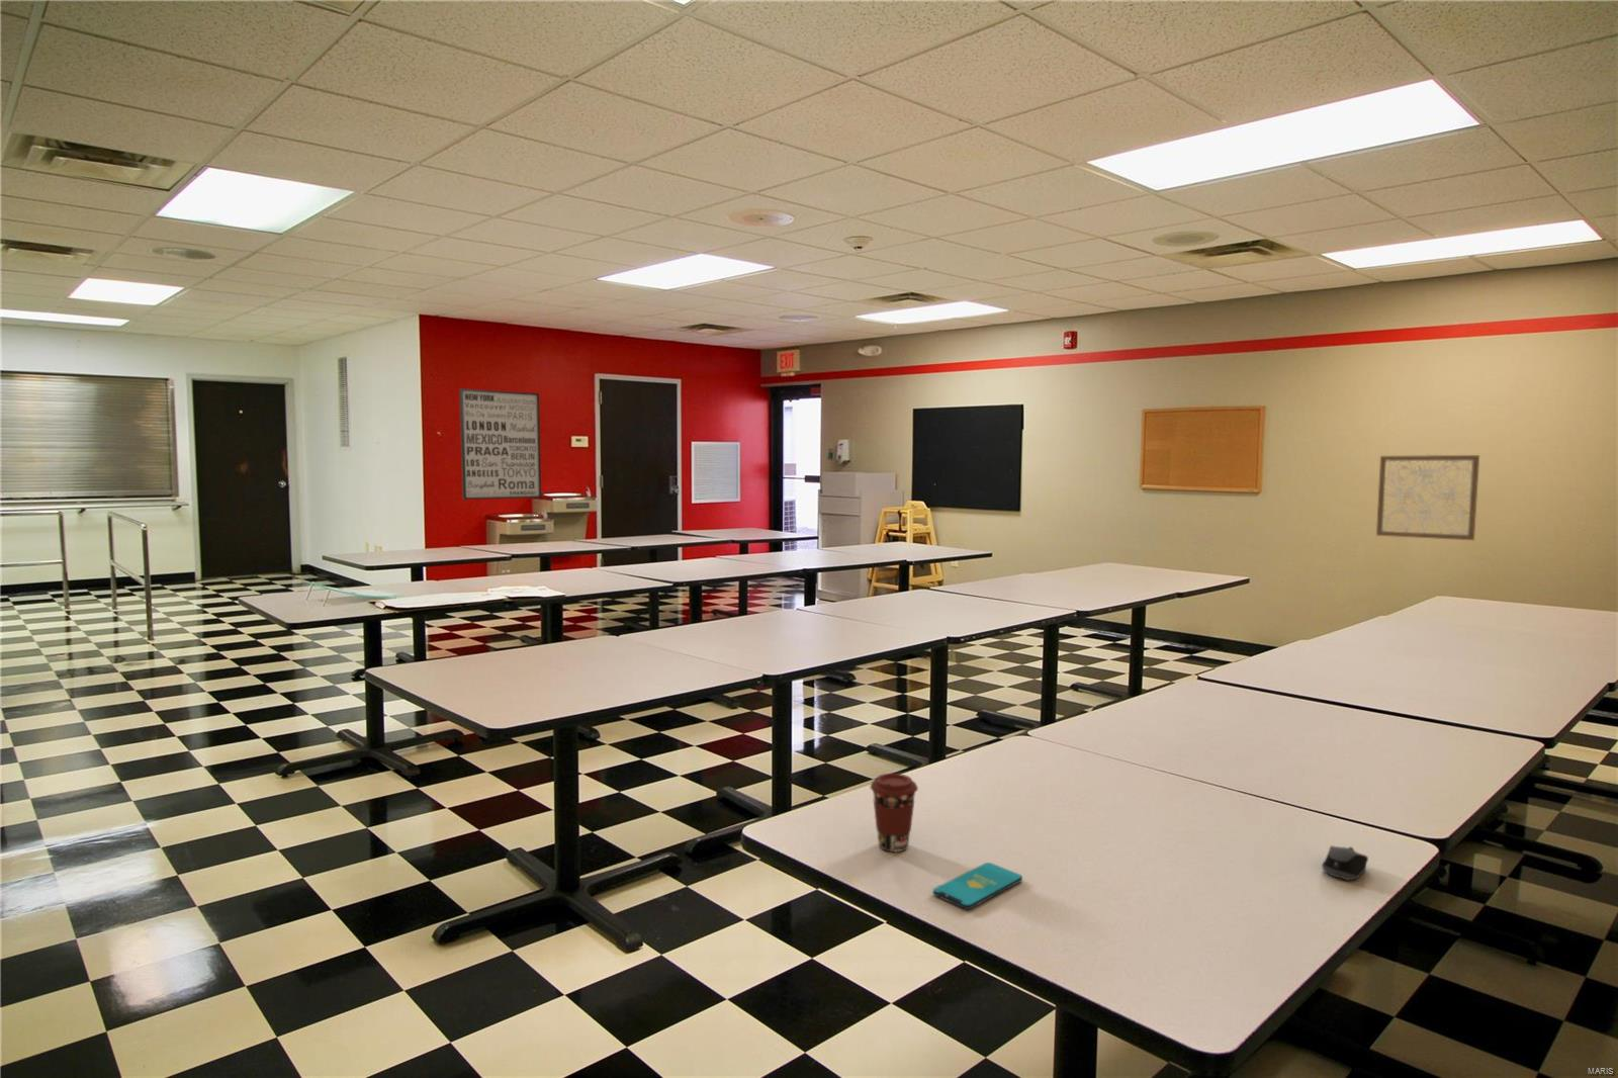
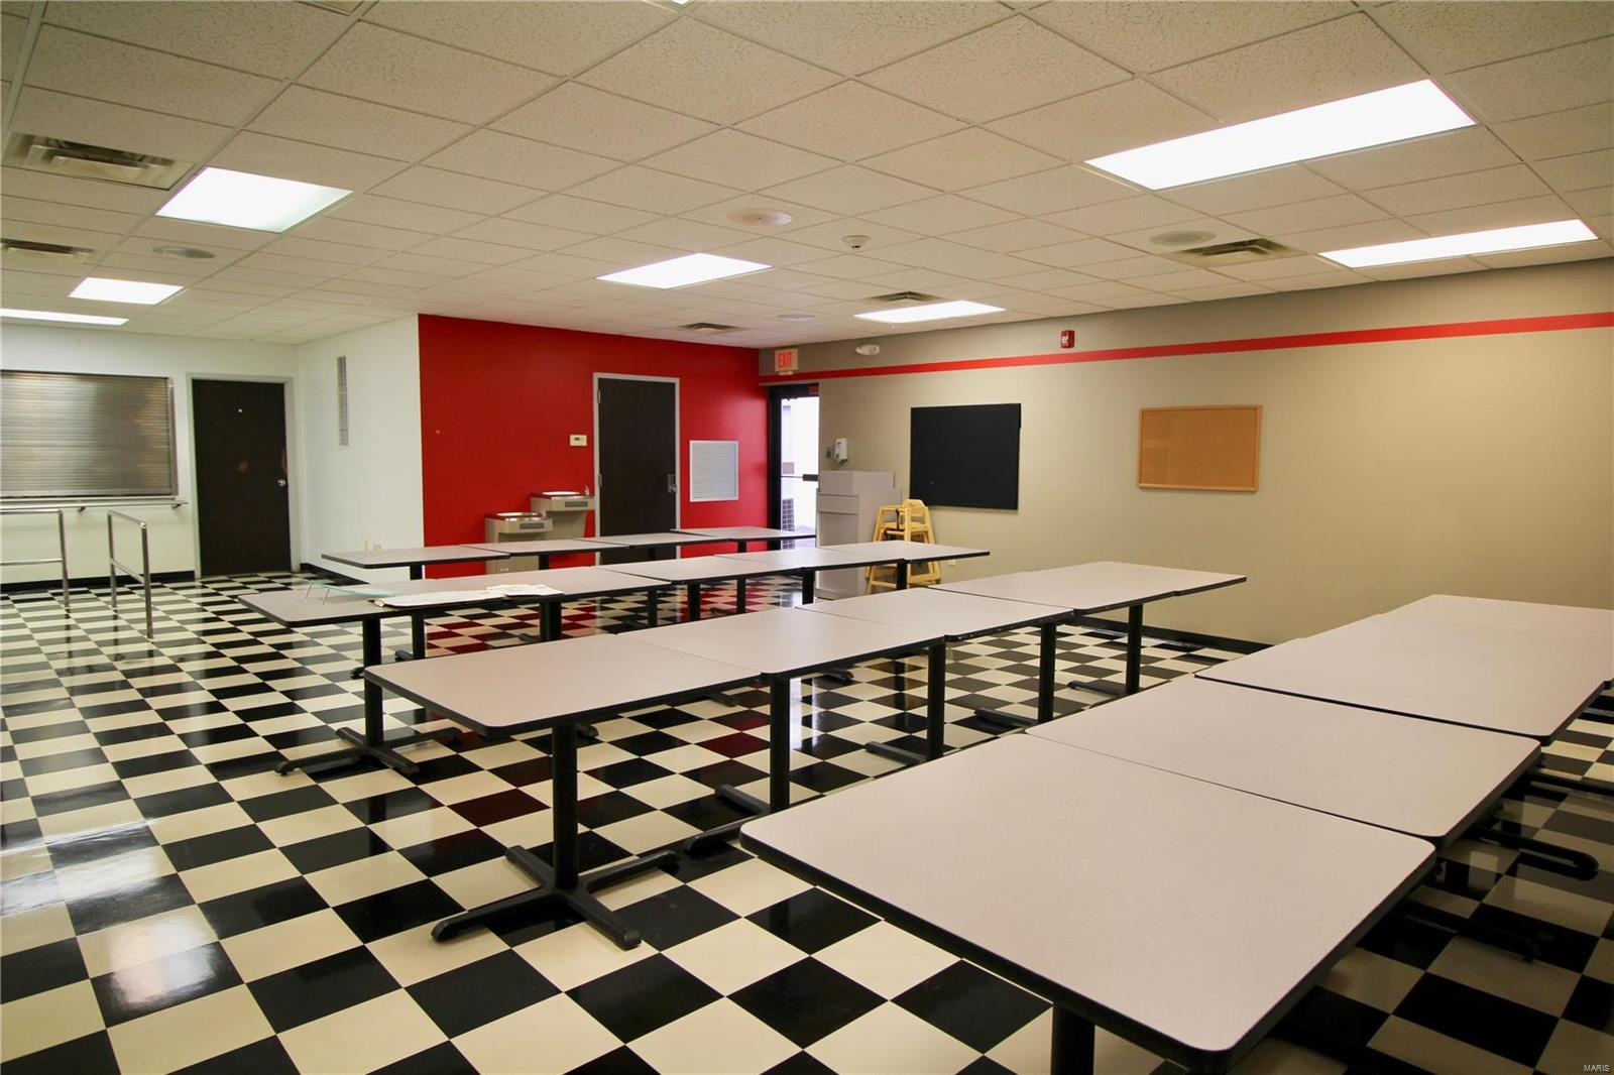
- computer mouse [1321,845,1369,881]
- coffee cup [870,772,919,853]
- smartphone [932,861,1024,910]
- wall art [1375,454,1481,541]
- wall art [458,387,543,500]
